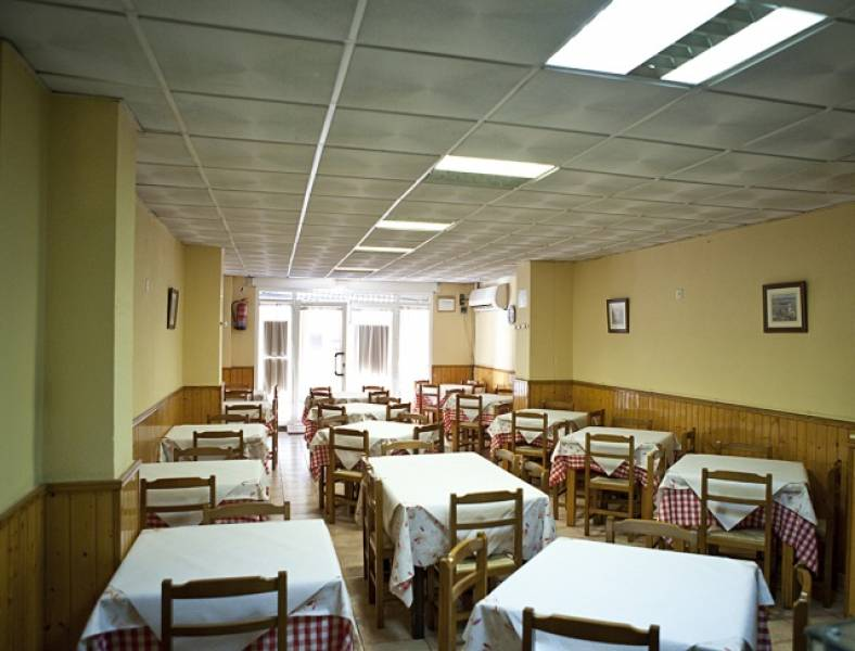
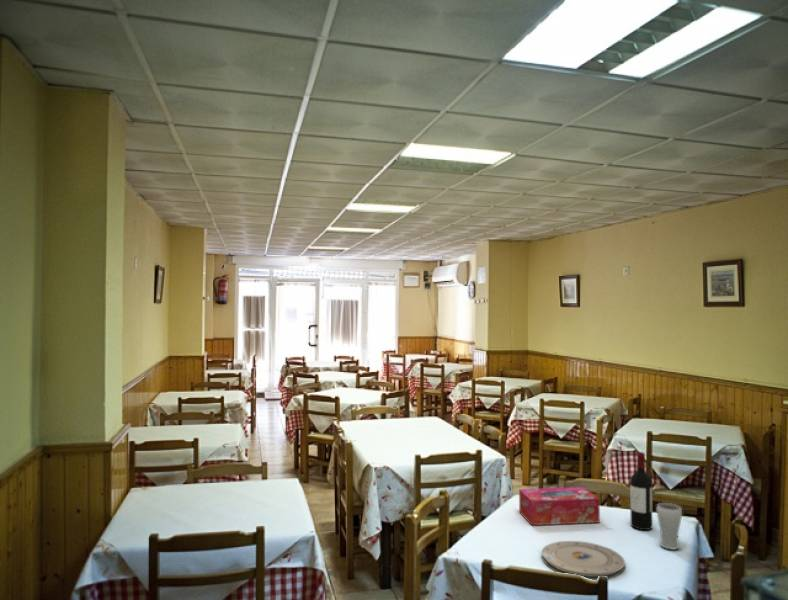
+ drinking glass [656,502,683,551]
+ plate [541,540,626,578]
+ tissue box [518,486,601,526]
+ wine bottle [629,451,653,531]
